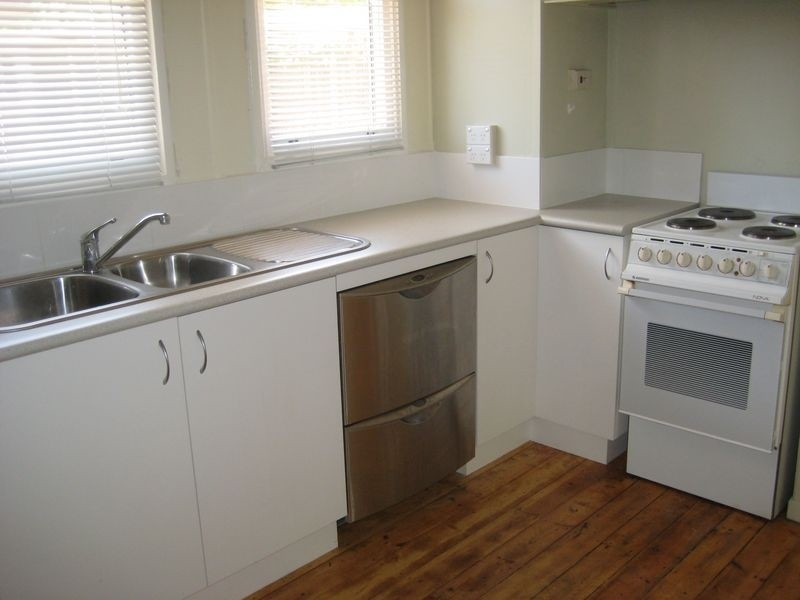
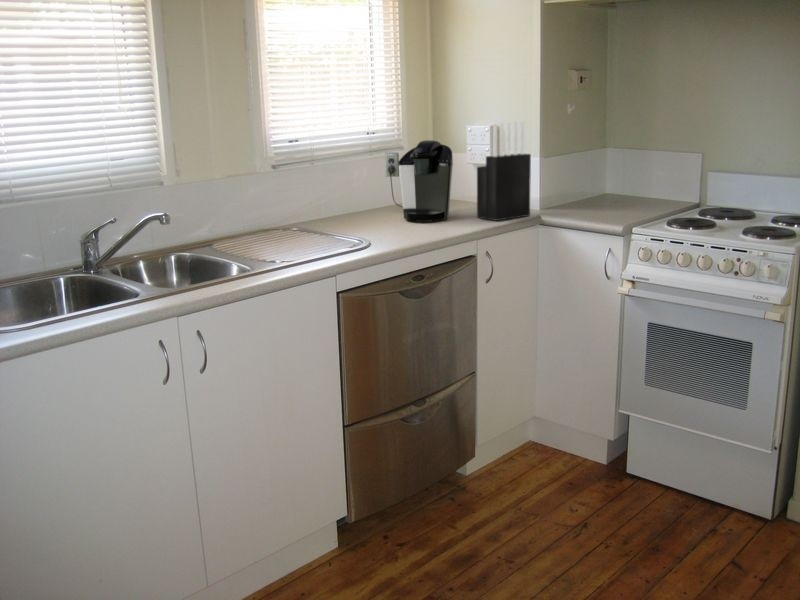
+ knife block [476,121,532,222]
+ coffee maker [384,139,454,223]
